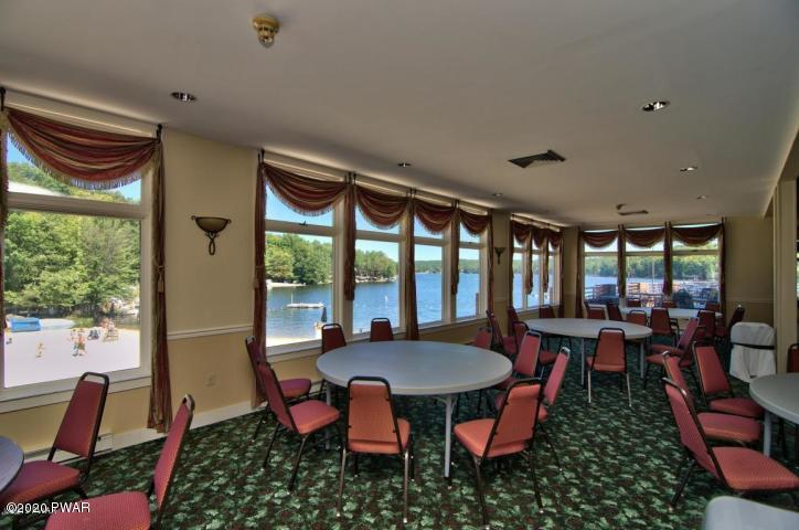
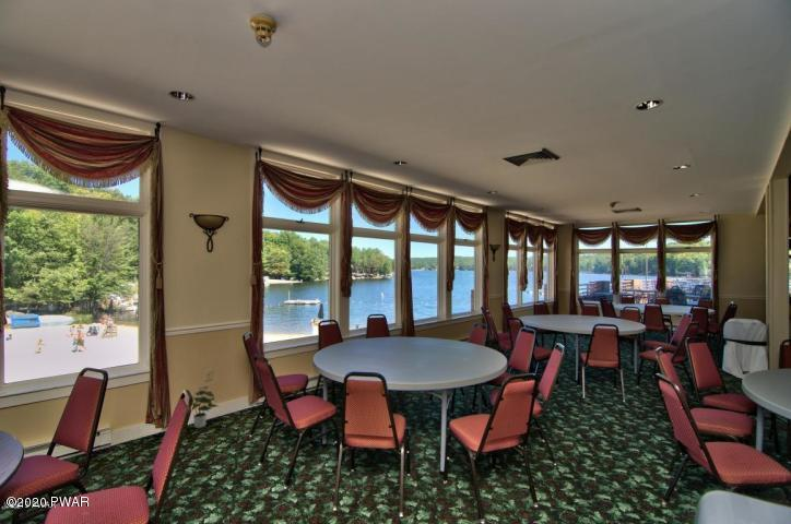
+ potted plant [191,385,221,429]
